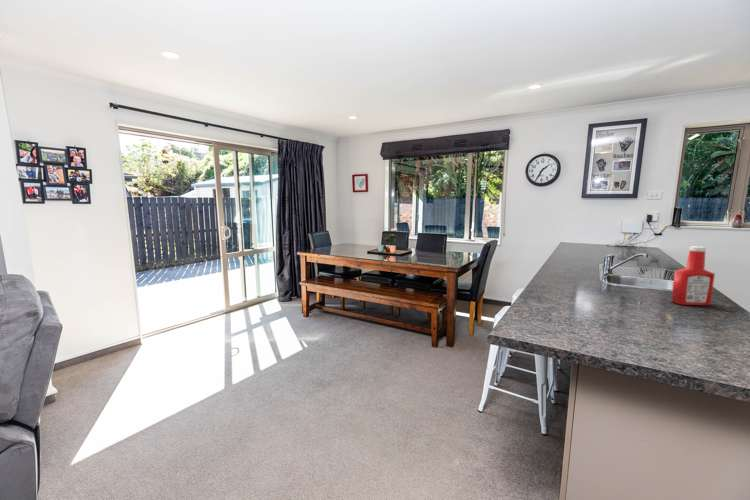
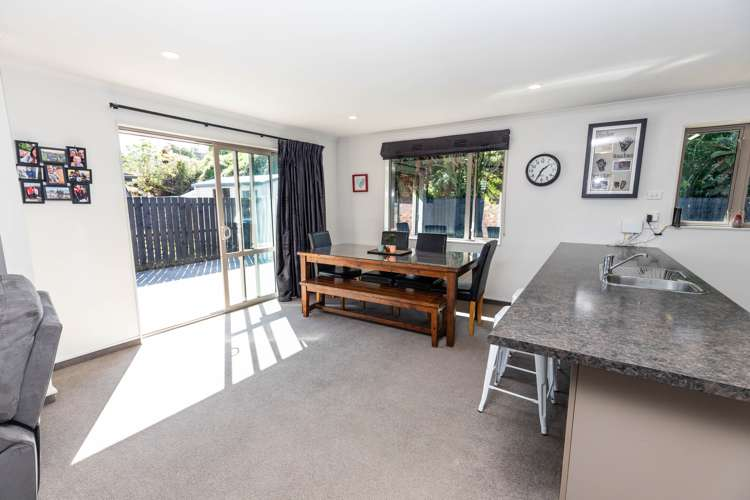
- soap bottle [670,245,716,306]
